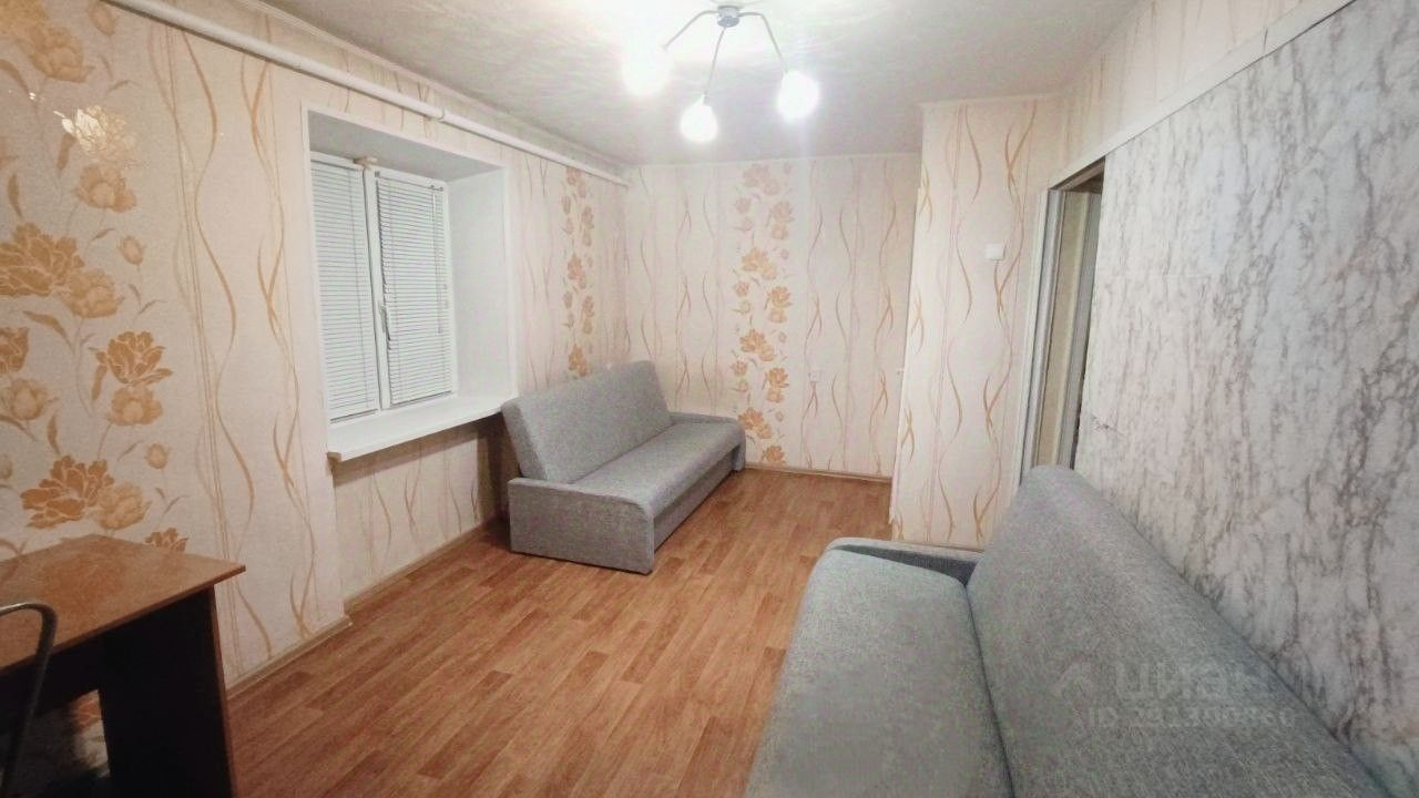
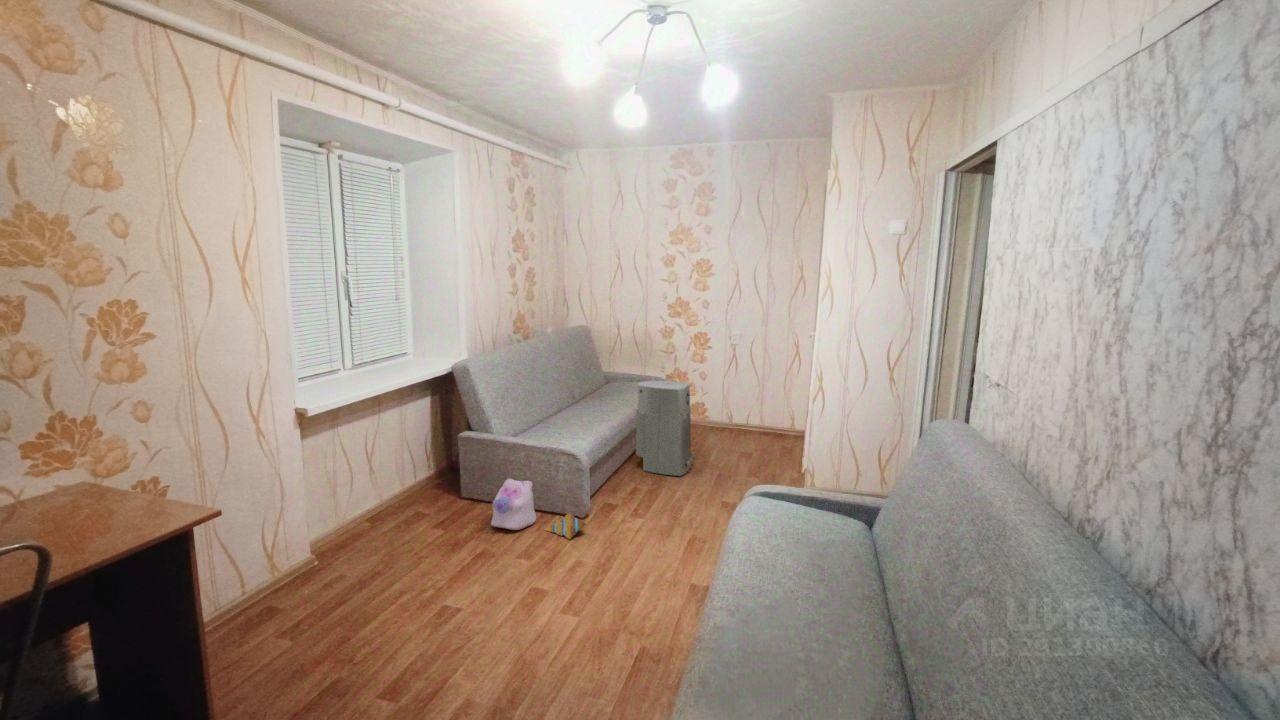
+ plush toy [490,478,537,531]
+ stacking toy [543,512,587,540]
+ air purifier [635,379,696,477]
